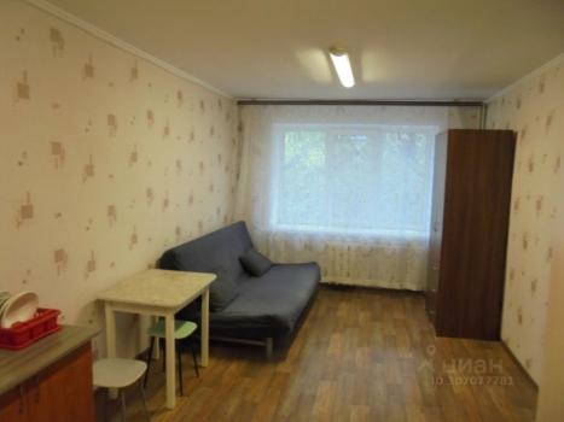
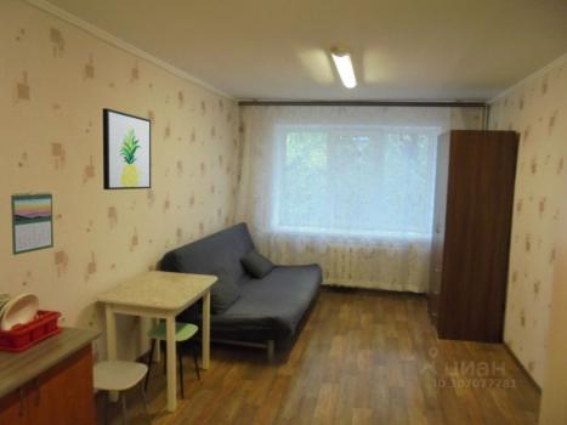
+ wall art [102,107,152,191]
+ calendar [10,191,55,256]
